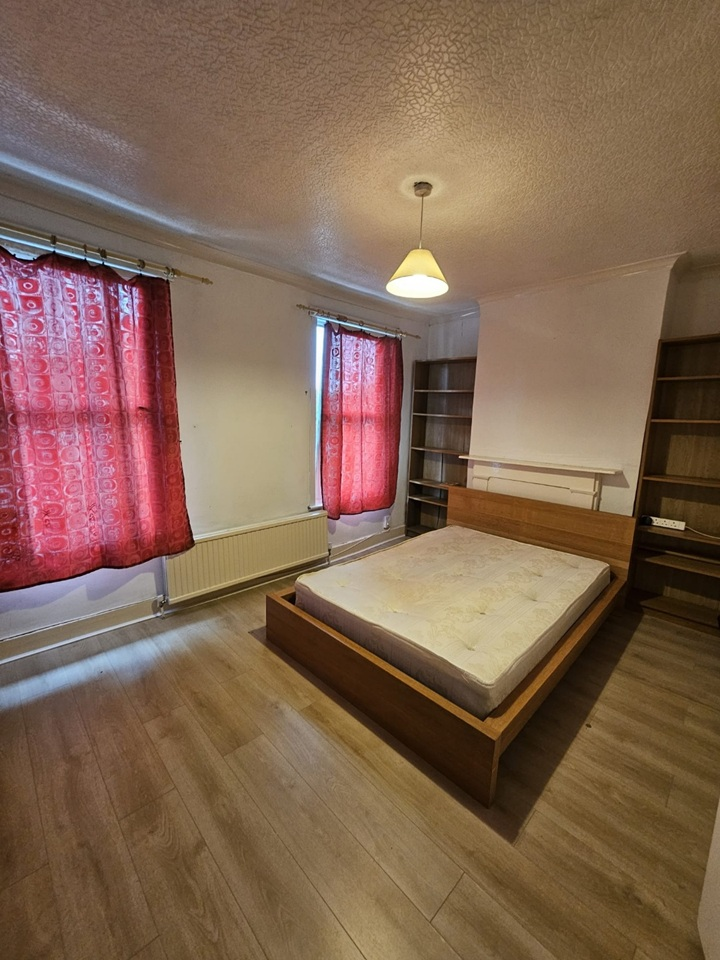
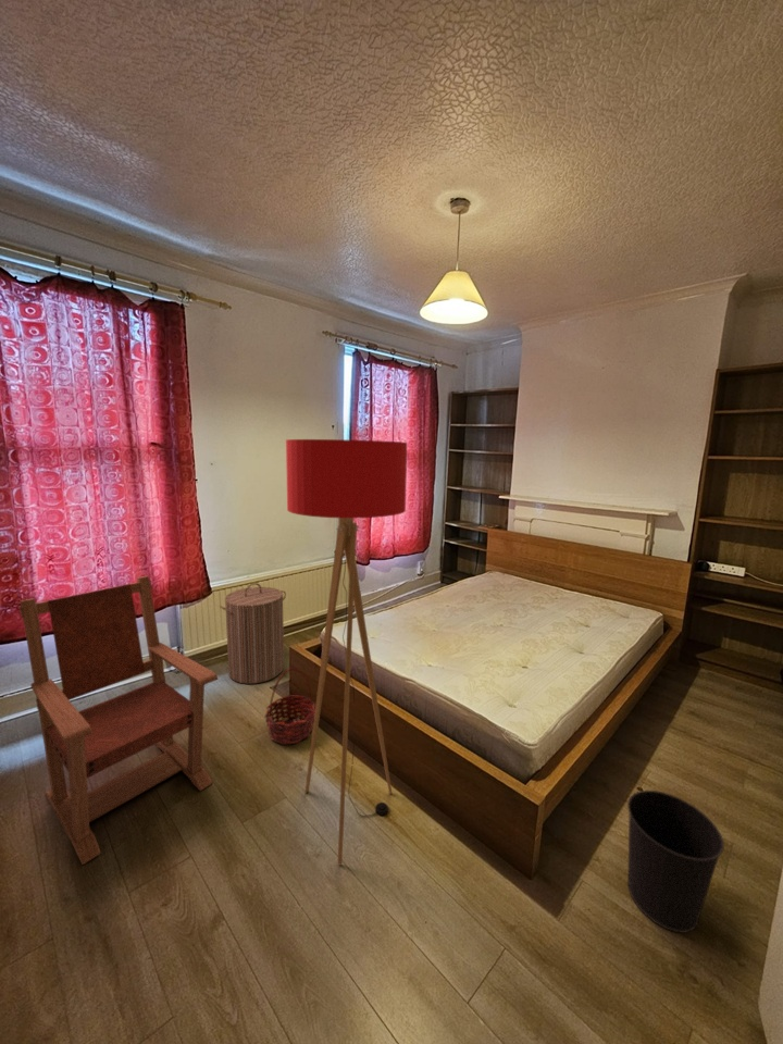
+ wastebasket [626,790,725,934]
+ floor lamp [285,438,408,865]
+ armchair [18,575,219,866]
+ laundry hamper [219,582,287,685]
+ basket [263,667,316,745]
